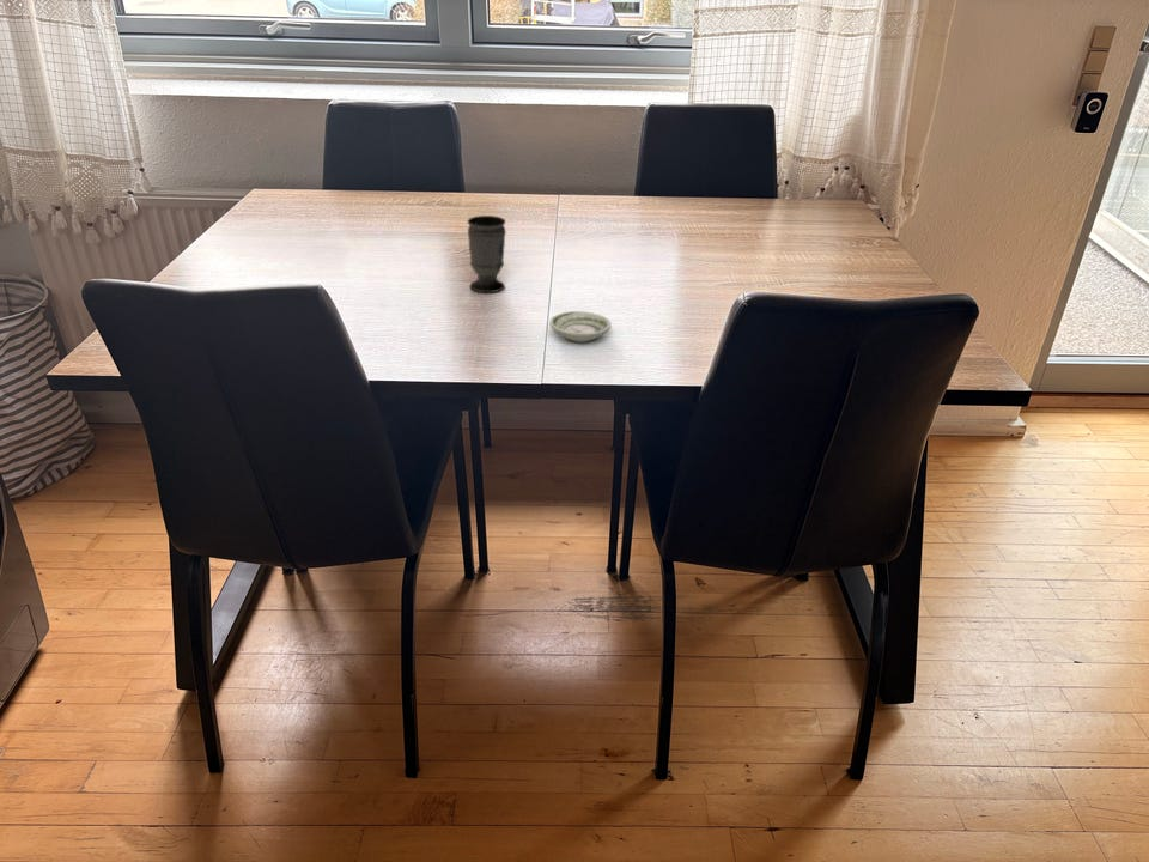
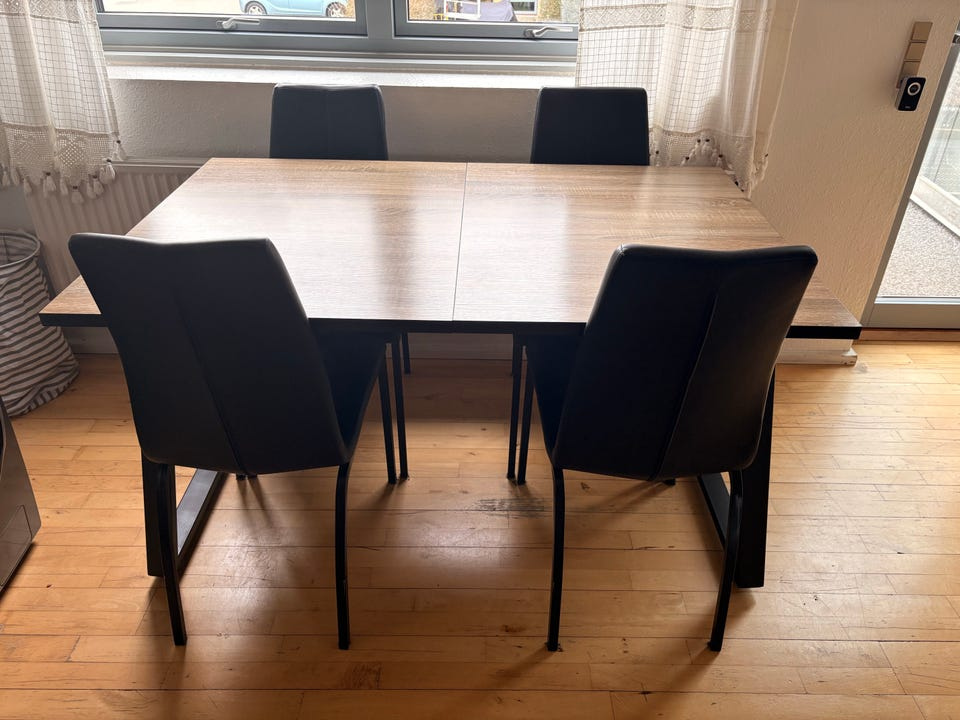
- saucer [548,310,613,342]
- cup [467,214,507,293]
